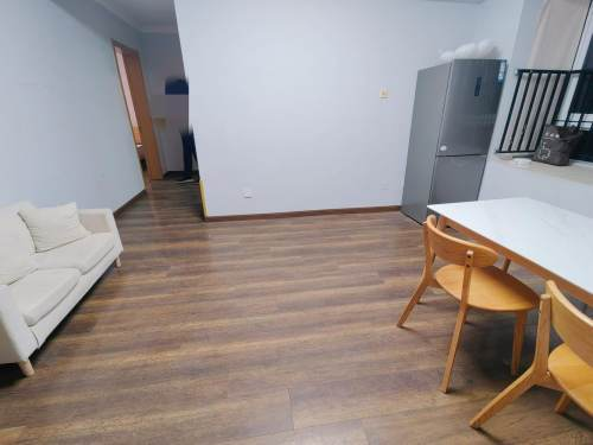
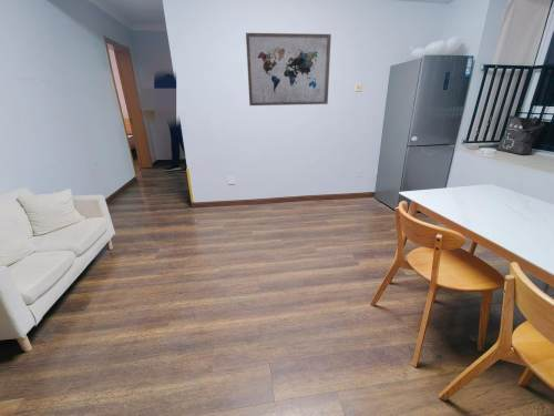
+ wall art [245,32,332,106]
